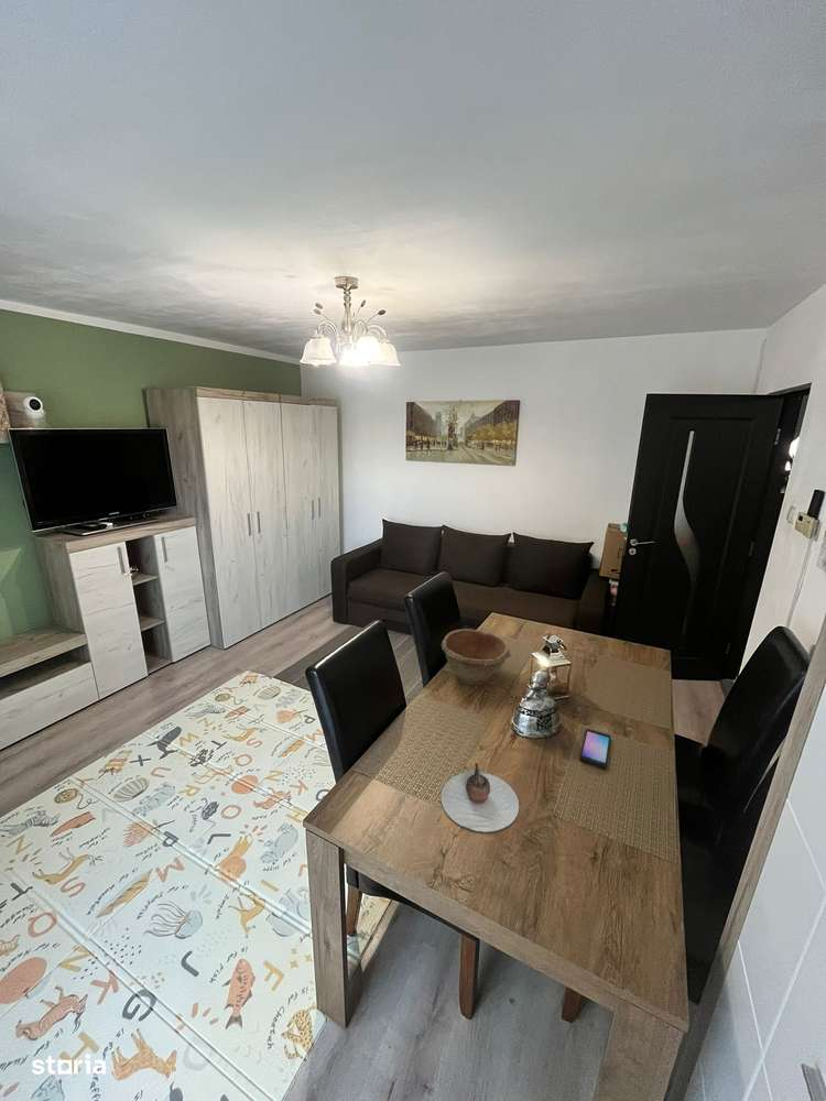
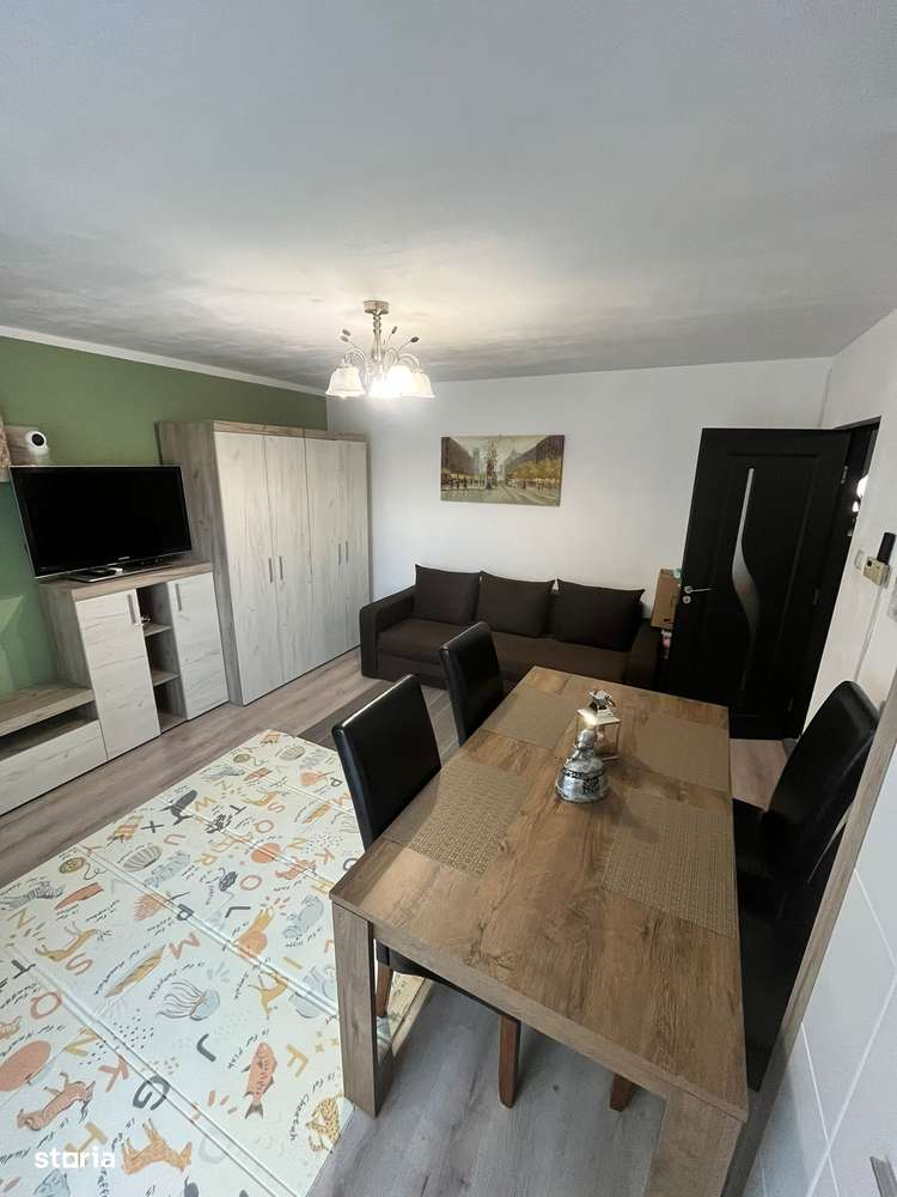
- teapot [441,762,520,833]
- smartphone [578,728,611,770]
- bowl [441,628,512,686]
